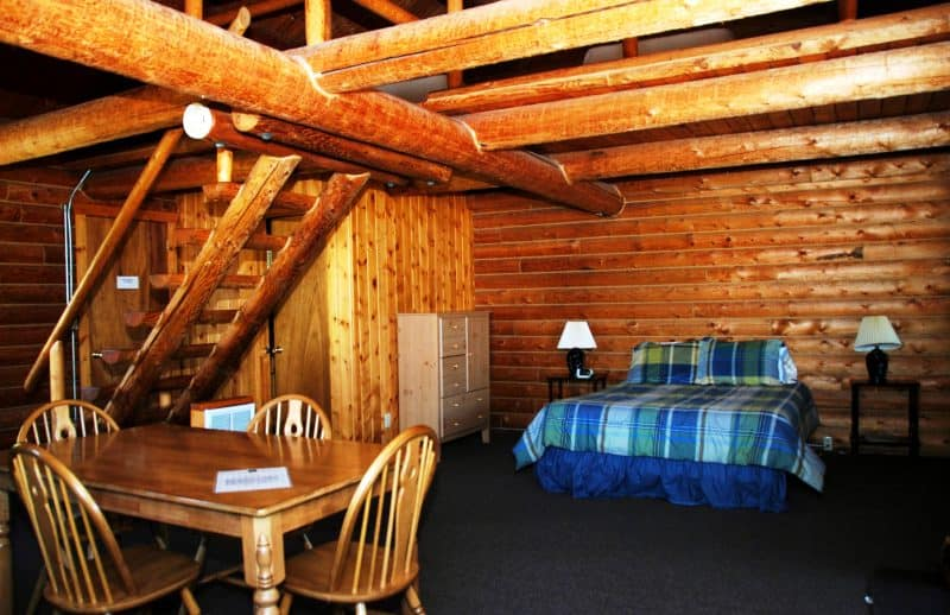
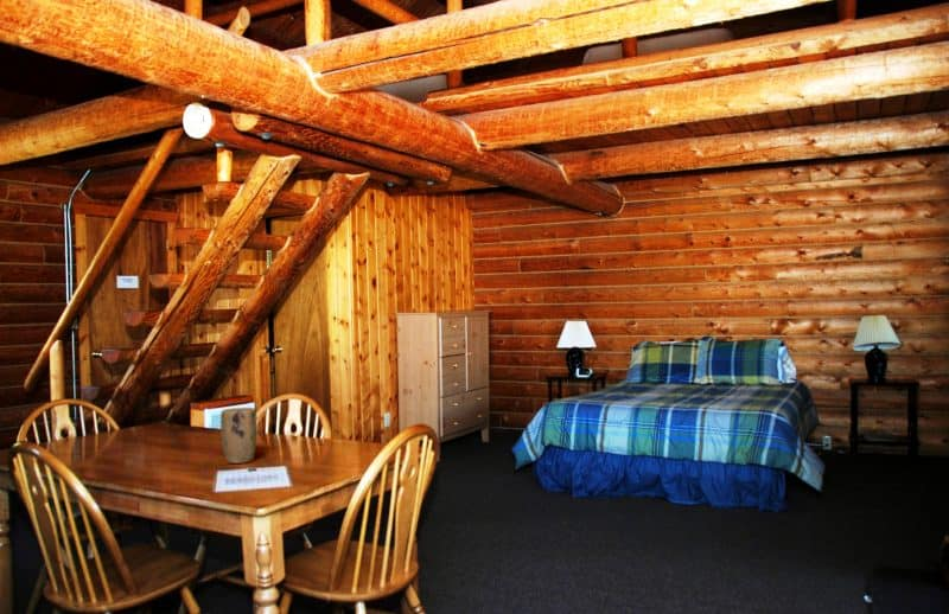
+ plant pot [219,407,259,465]
